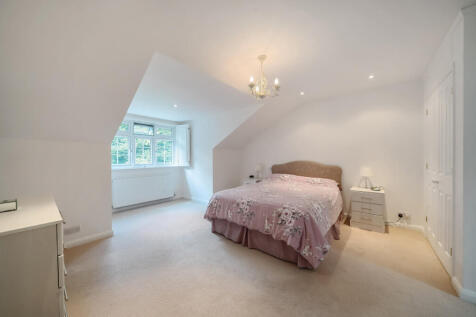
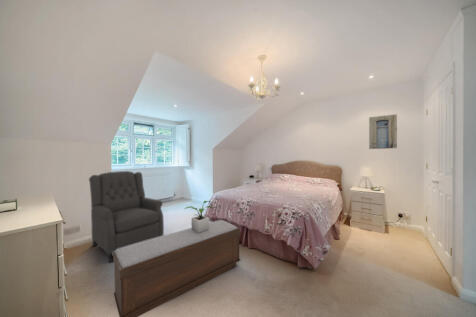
+ wall art [368,113,398,150]
+ potted plant [184,200,214,233]
+ chair [88,170,165,263]
+ bench [113,219,241,317]
